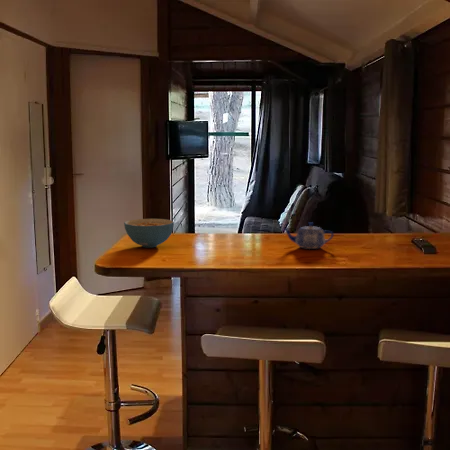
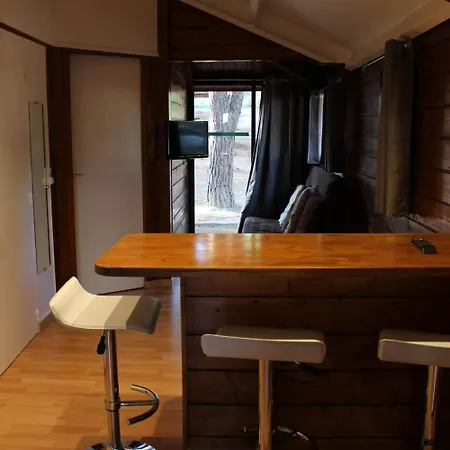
- cereal bowl [123,218,175,249]
- teapot [282,221,335,250]
